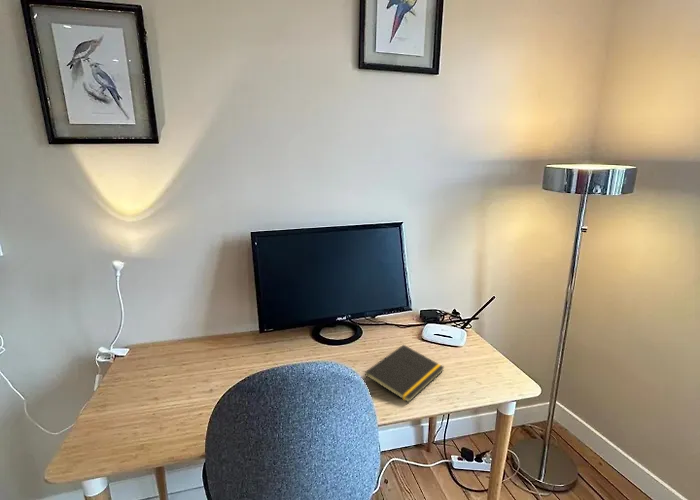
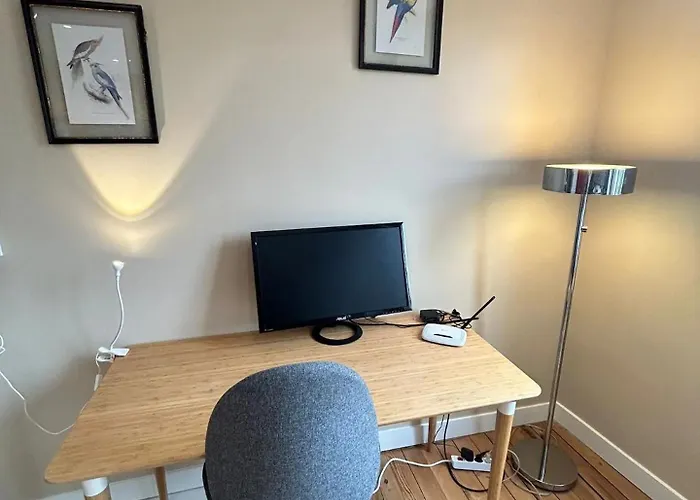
- notepad [364,344,445,404]
